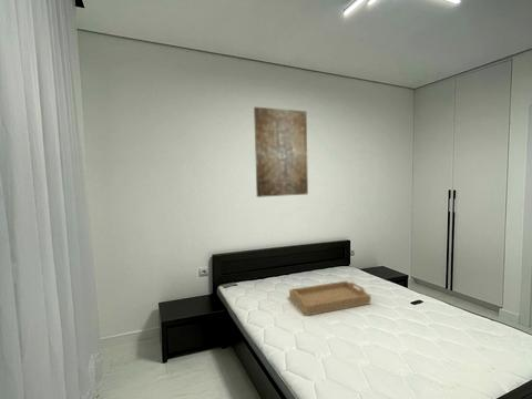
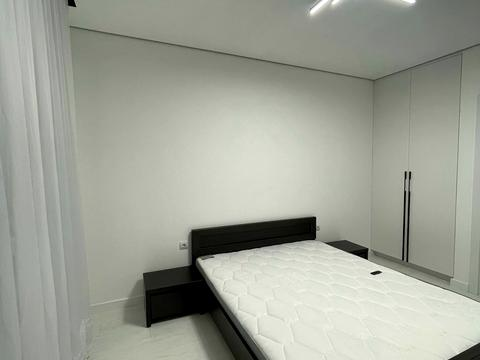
- wall art [253,106,309,198]
- serving tray [288,279,371,317]
